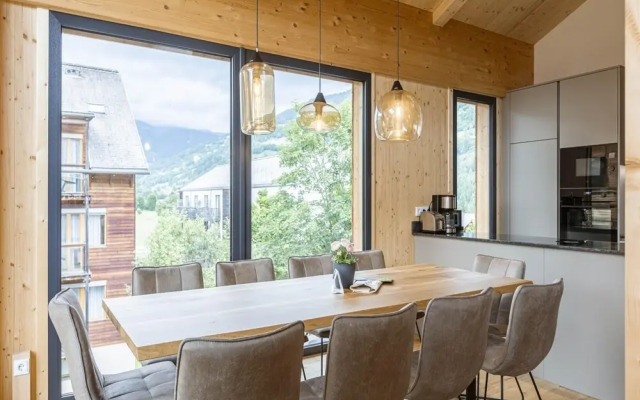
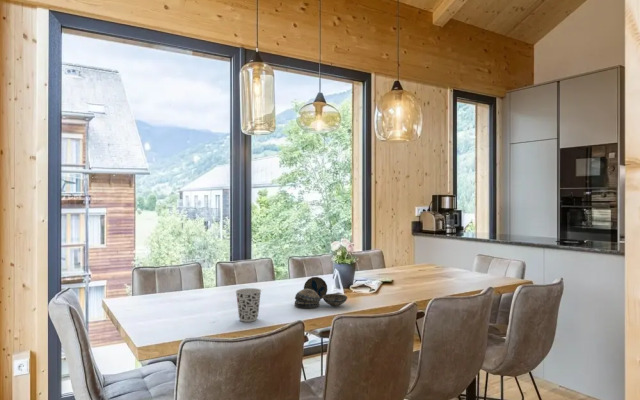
+ cup [235,287,262,323]
+ decorative bowl [293,276,348,309]
